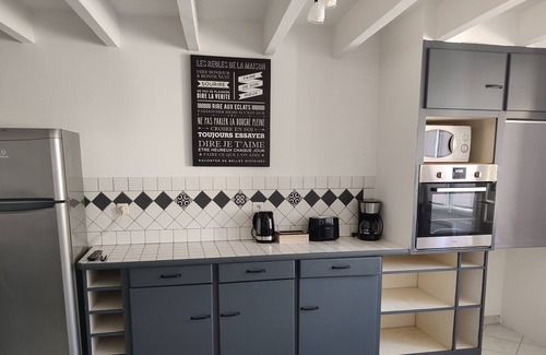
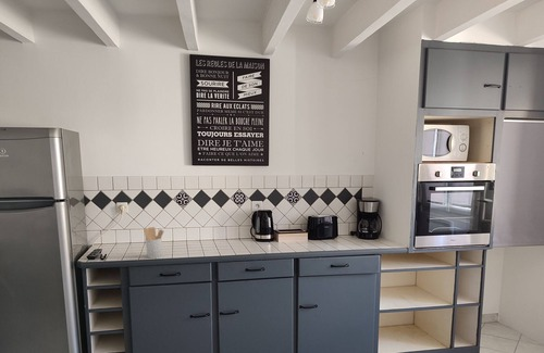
+ utensil holder [143,226,164,260]
